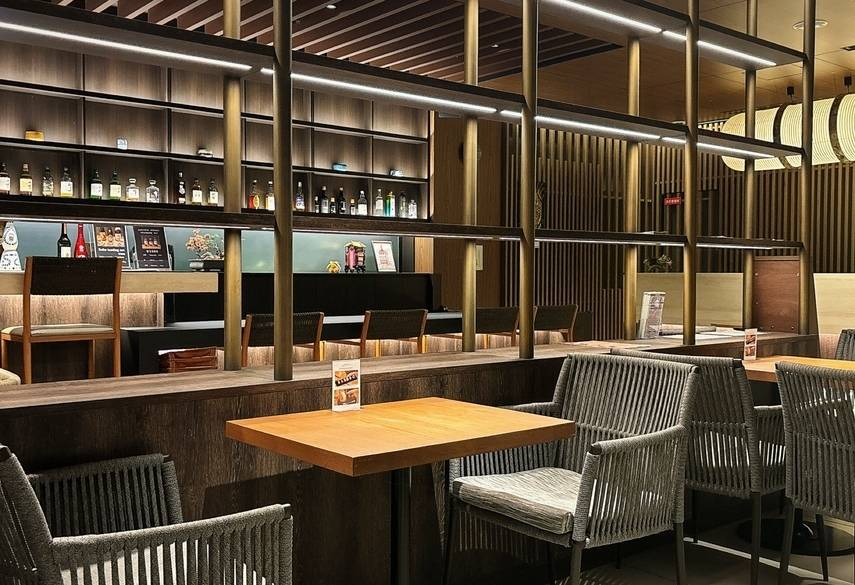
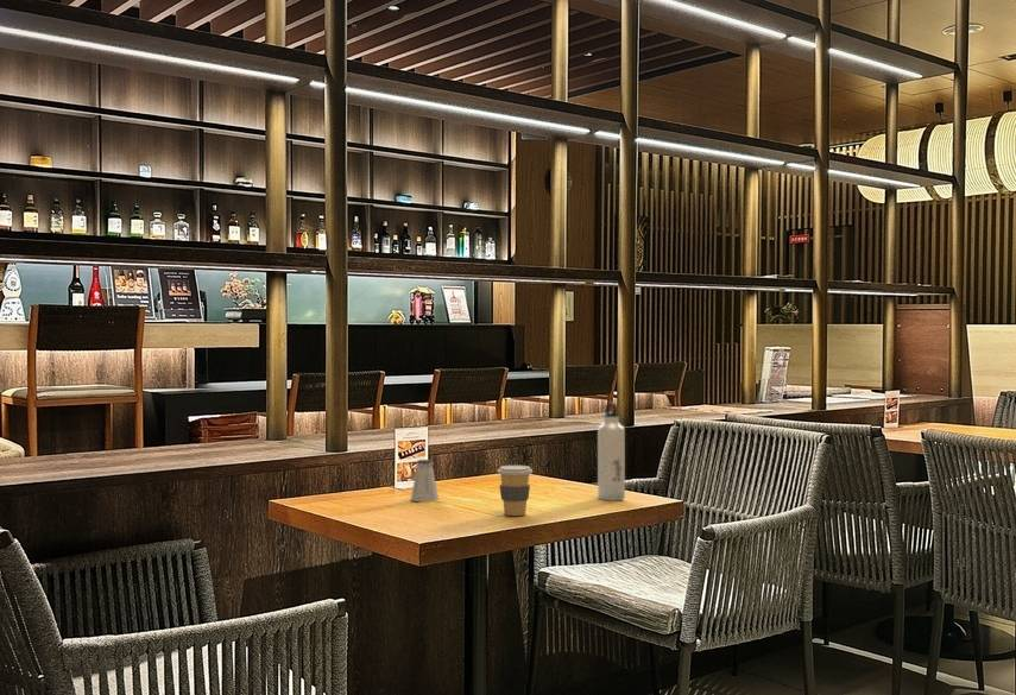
+ saltshaker [410,459,440,503]
+ coffee cup [497,465,534,517]
+ water bottle [597,402,626,503]
